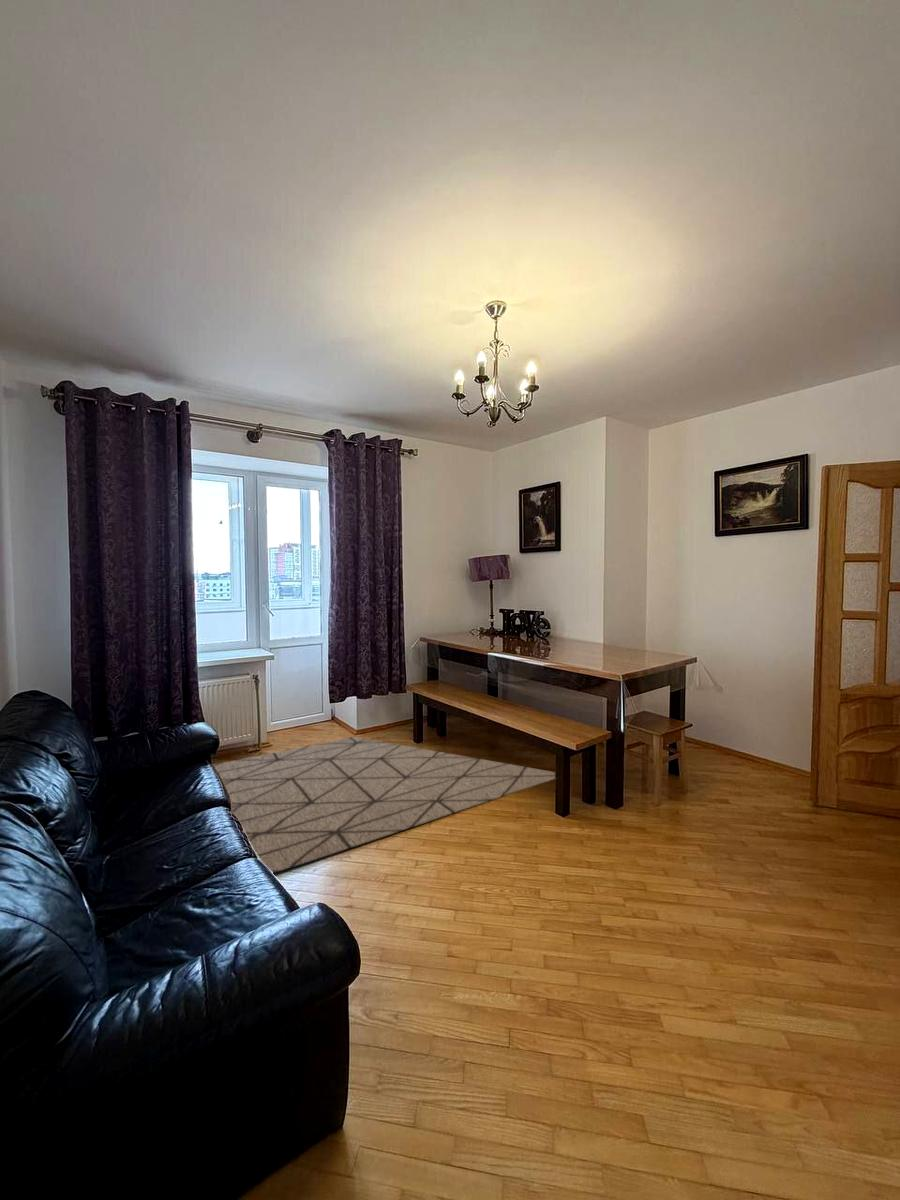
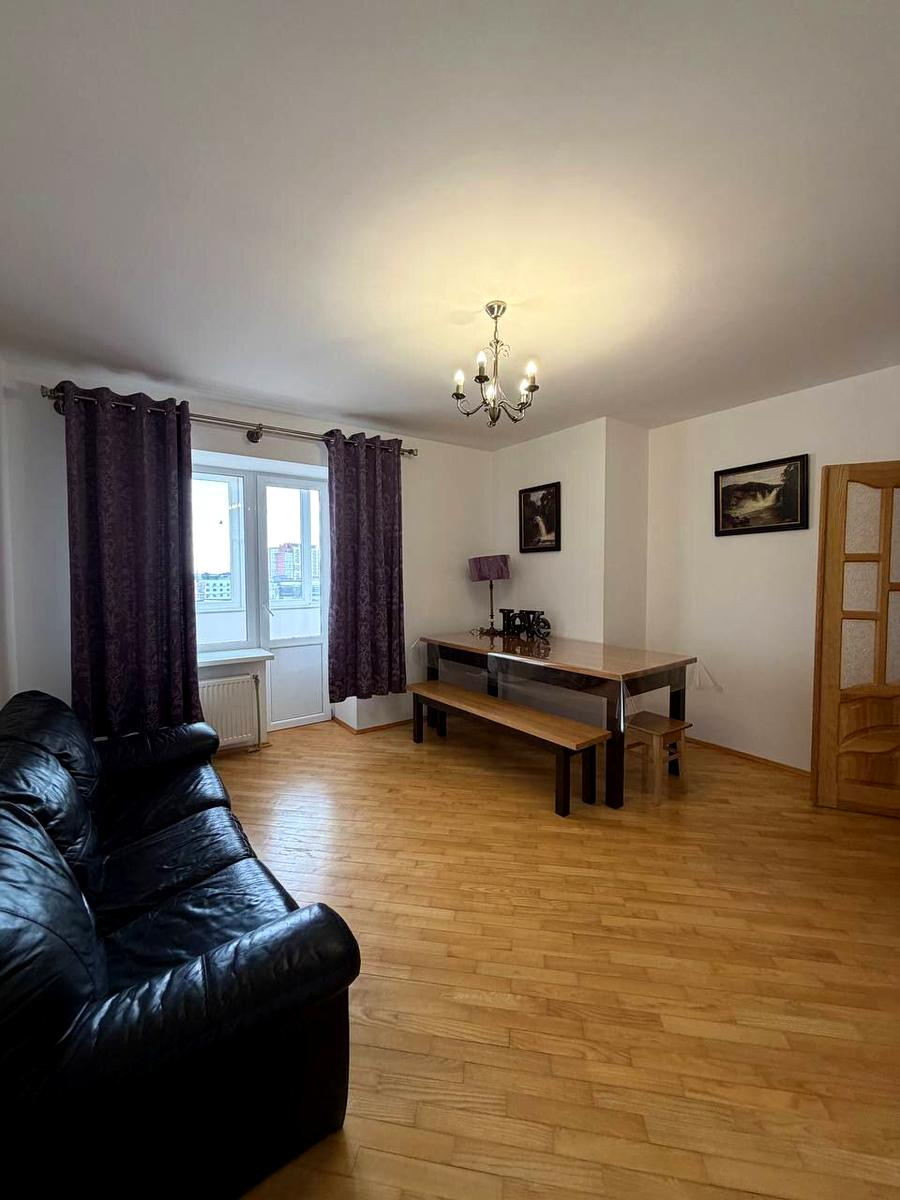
- rug [212,736,556,874]
